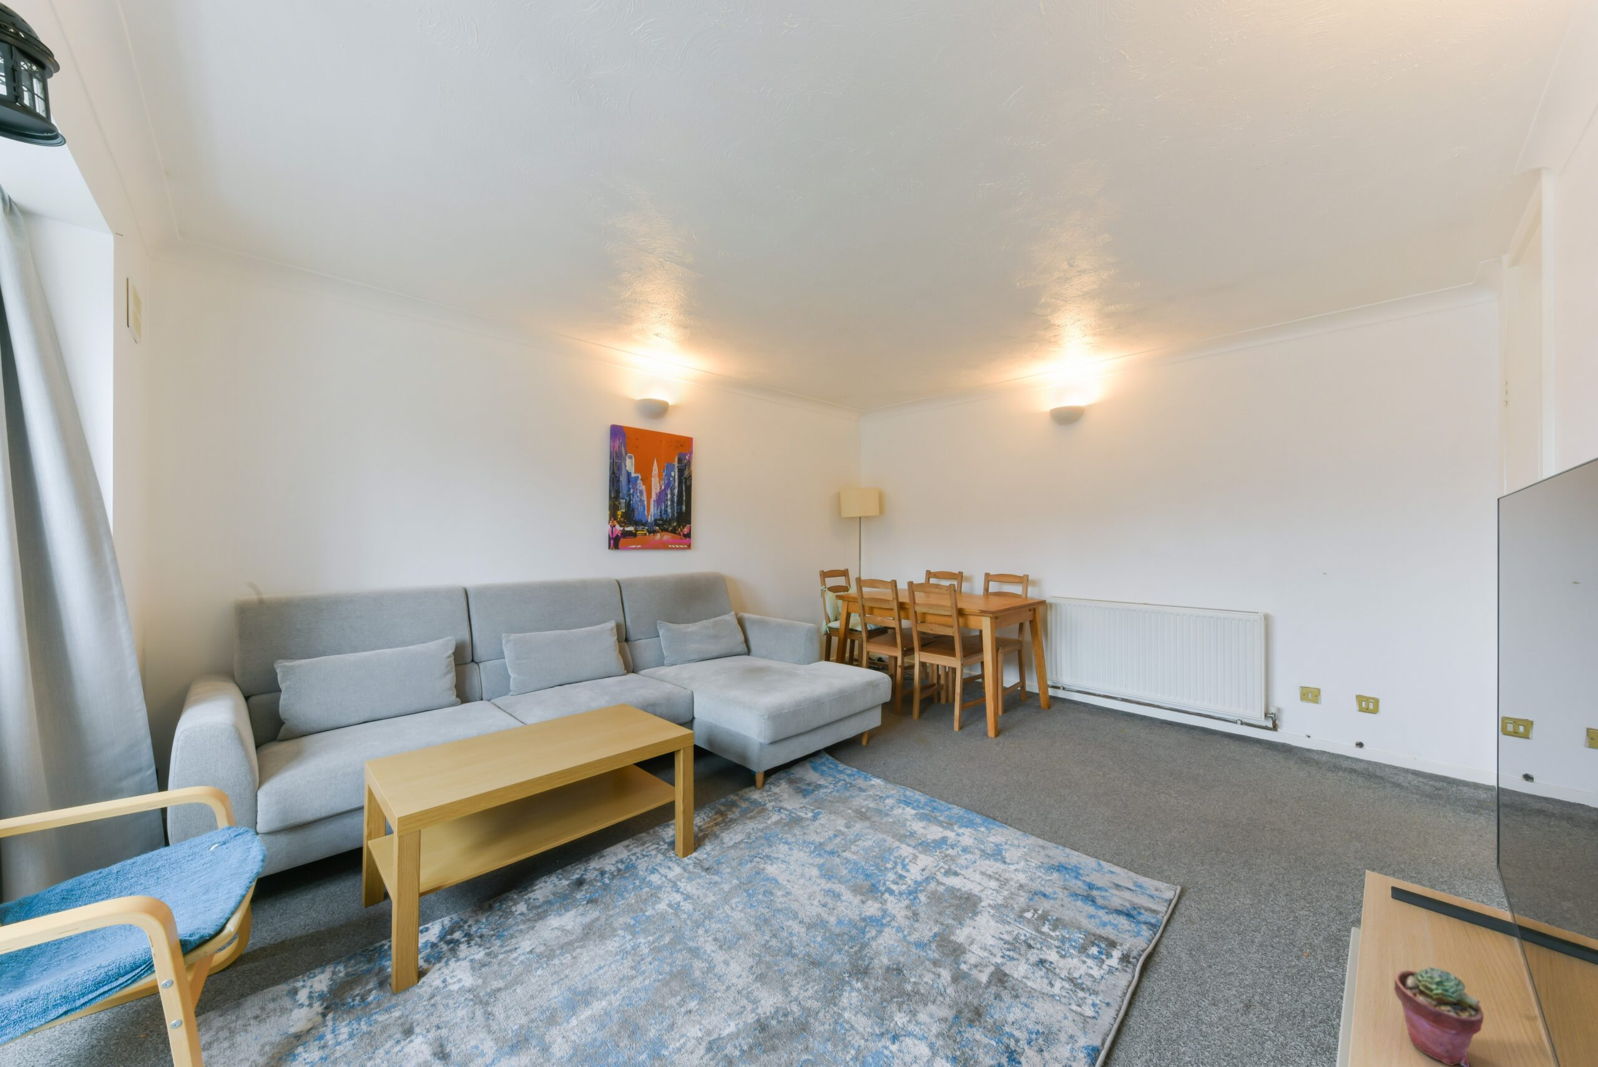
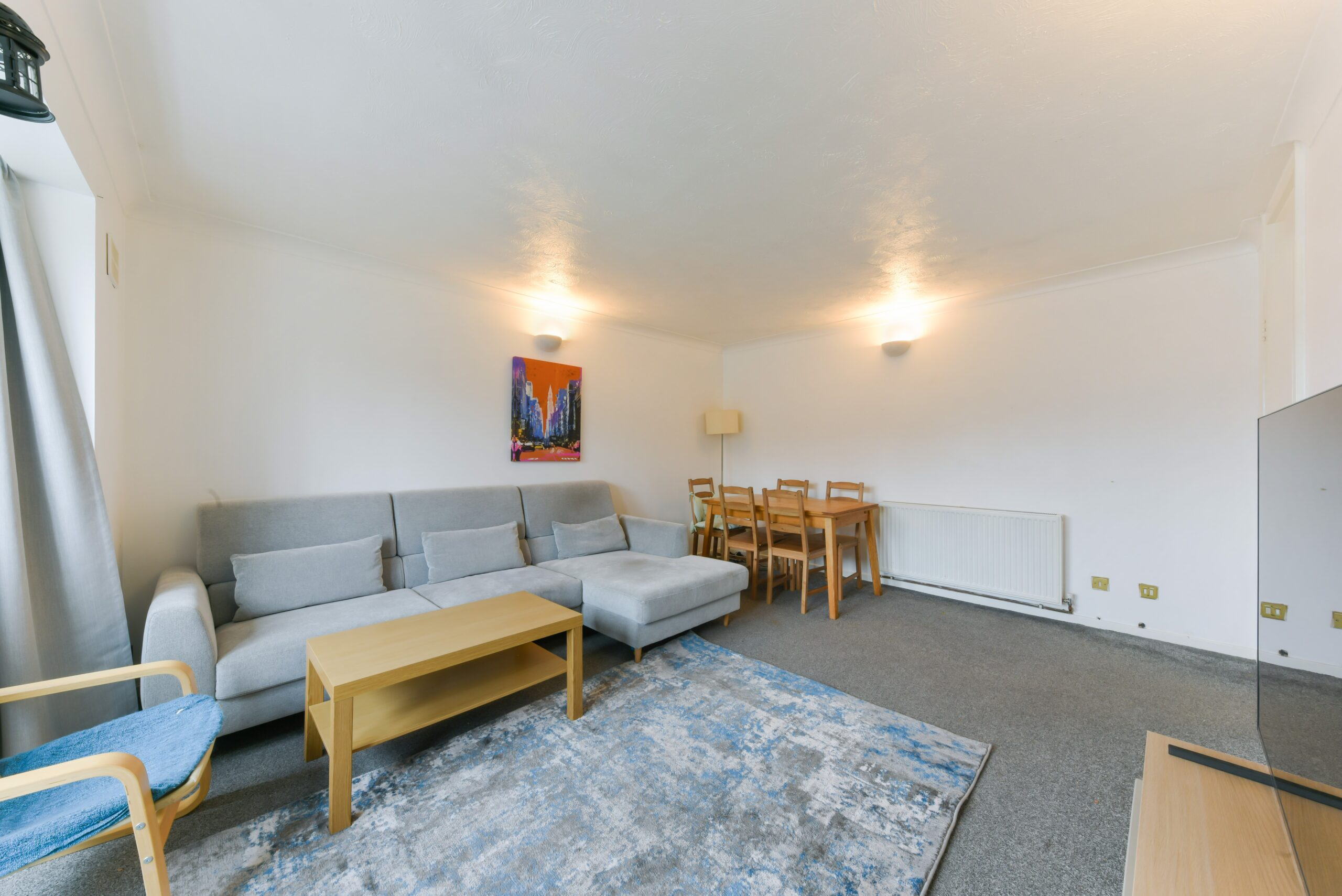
- potted succulent [1393,966,1485,1067]
